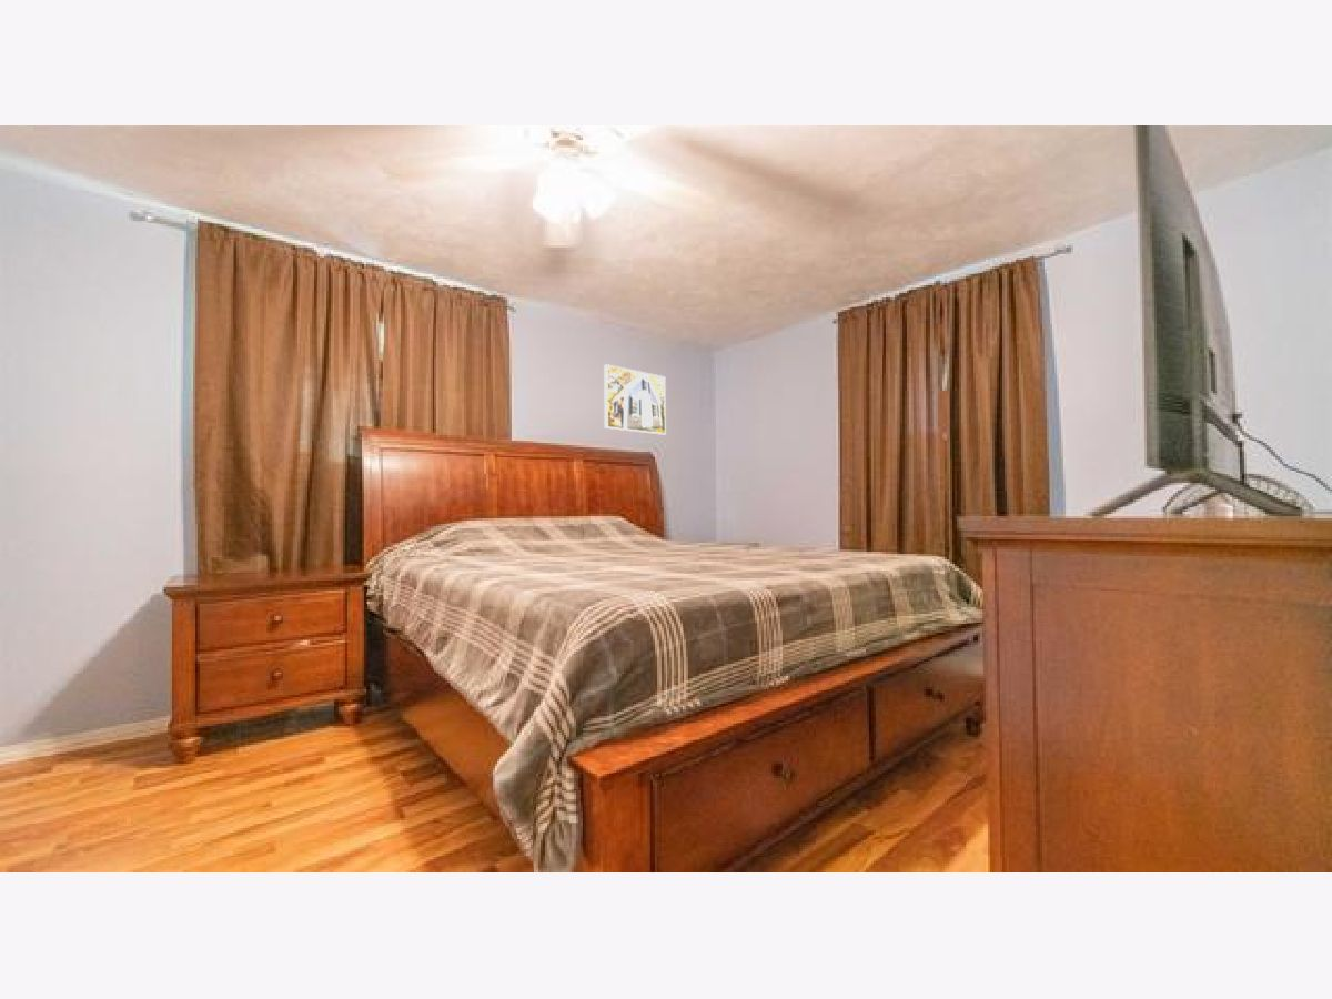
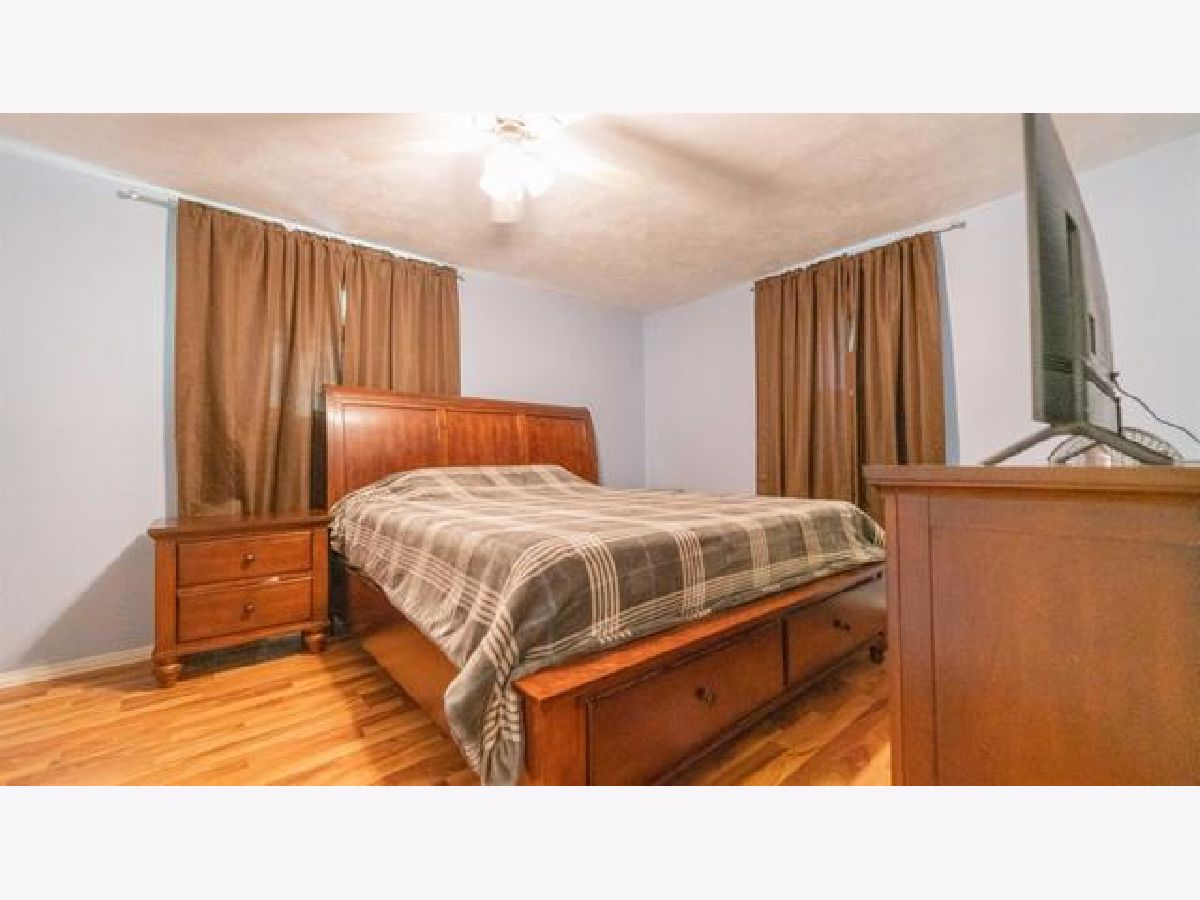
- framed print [603,363,667,436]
